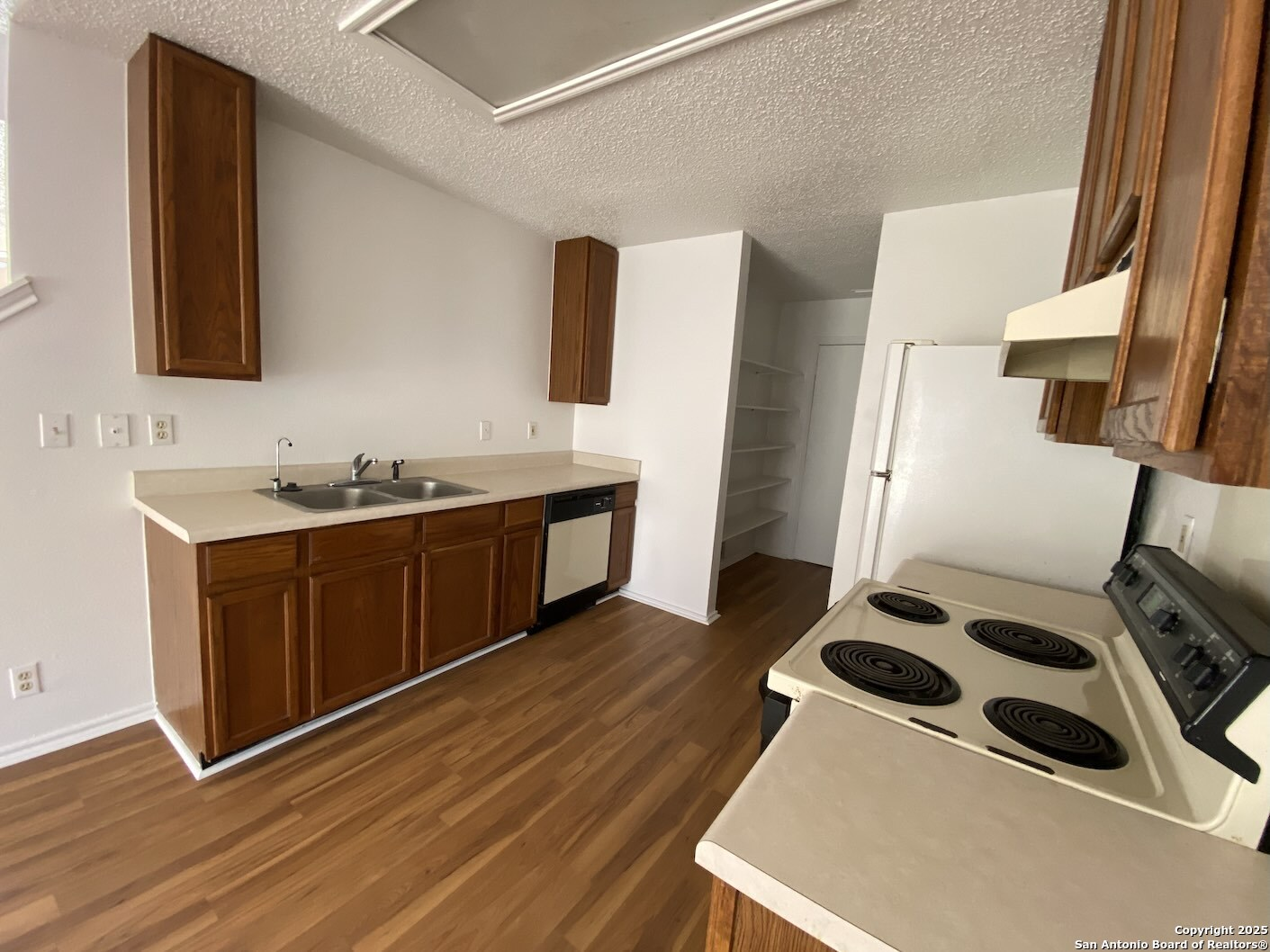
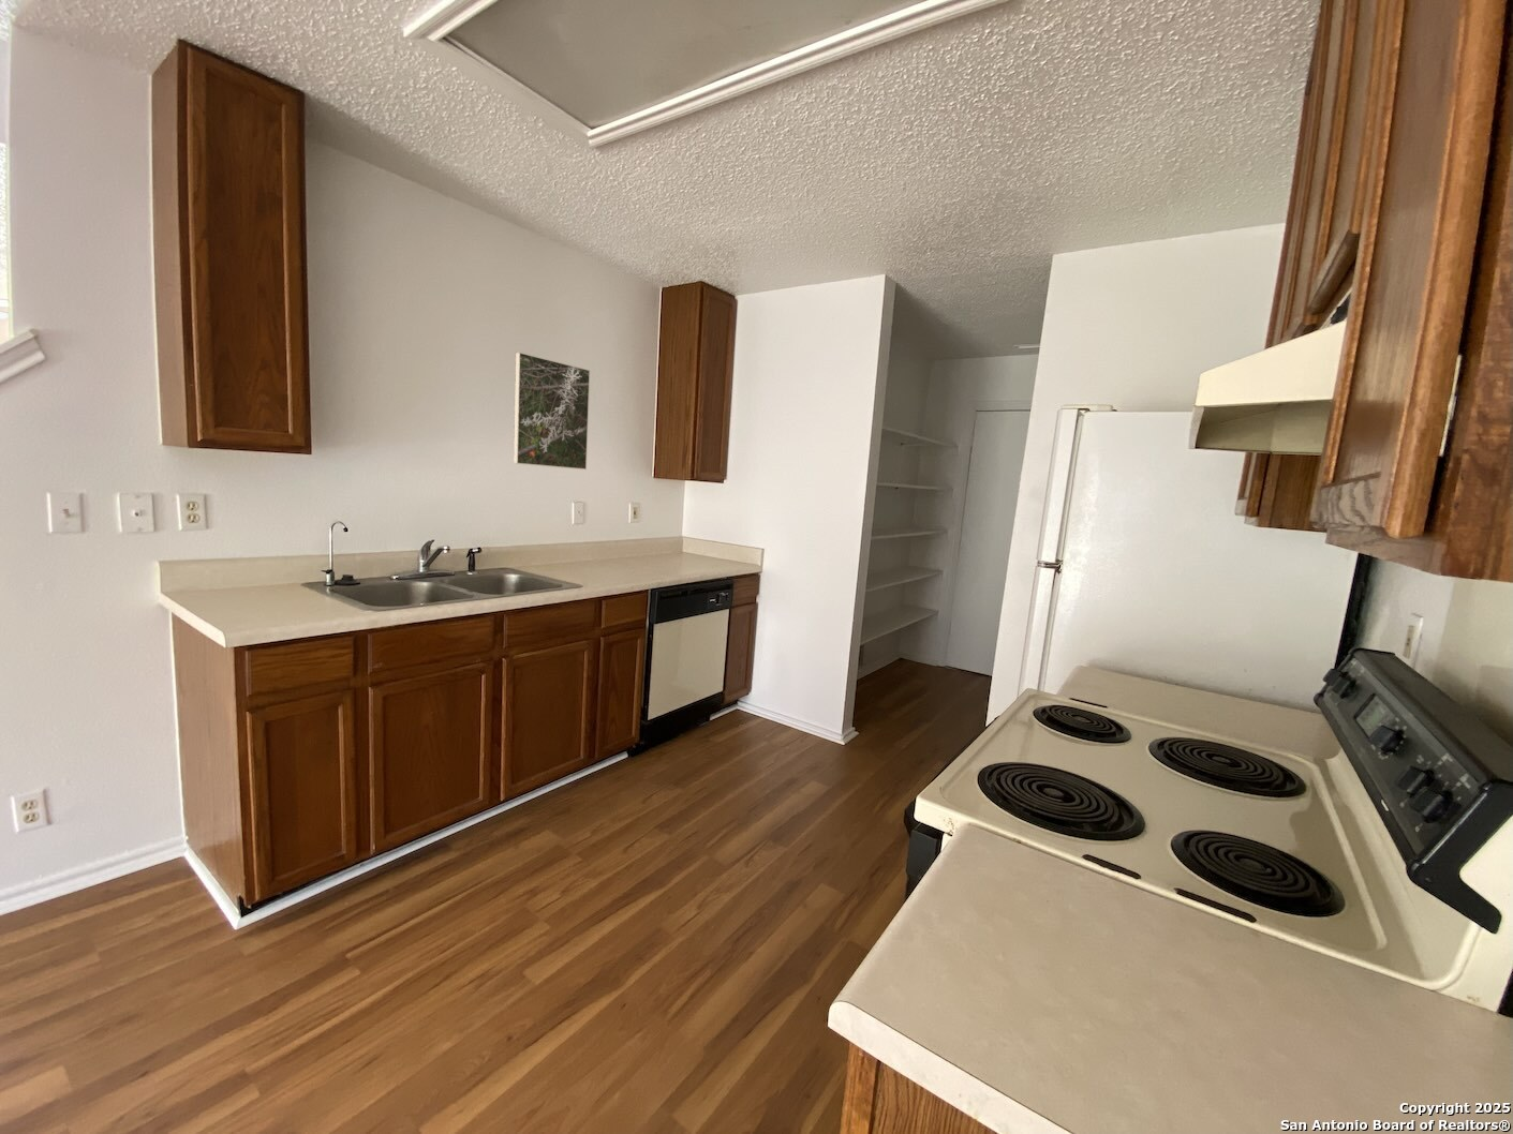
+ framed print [512,351,591,471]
